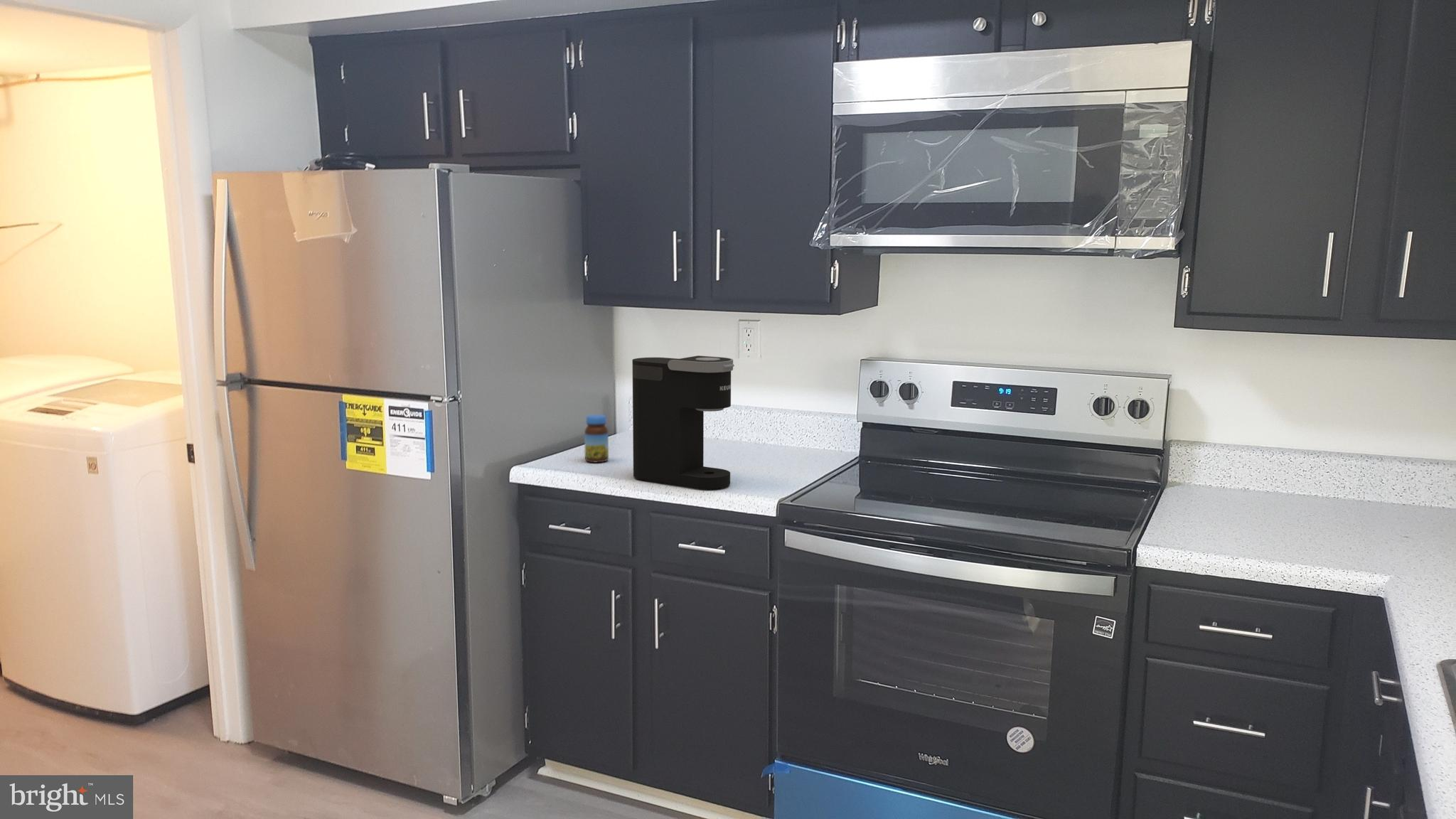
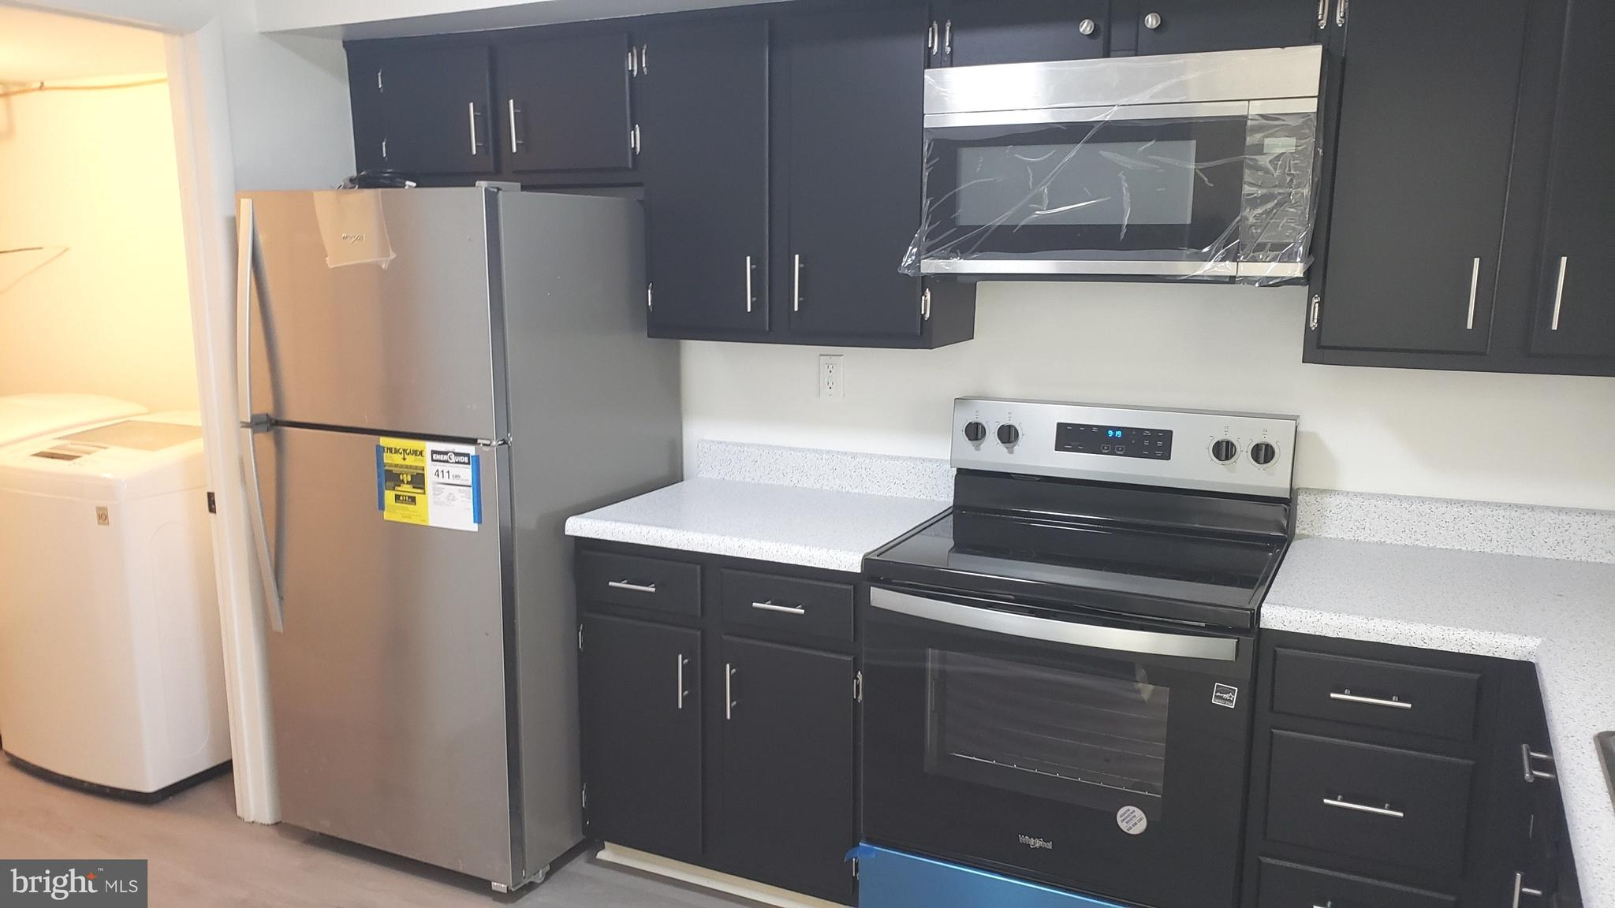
- jar [584,414,609,463]
- coffee maker [631,355,735,490]
